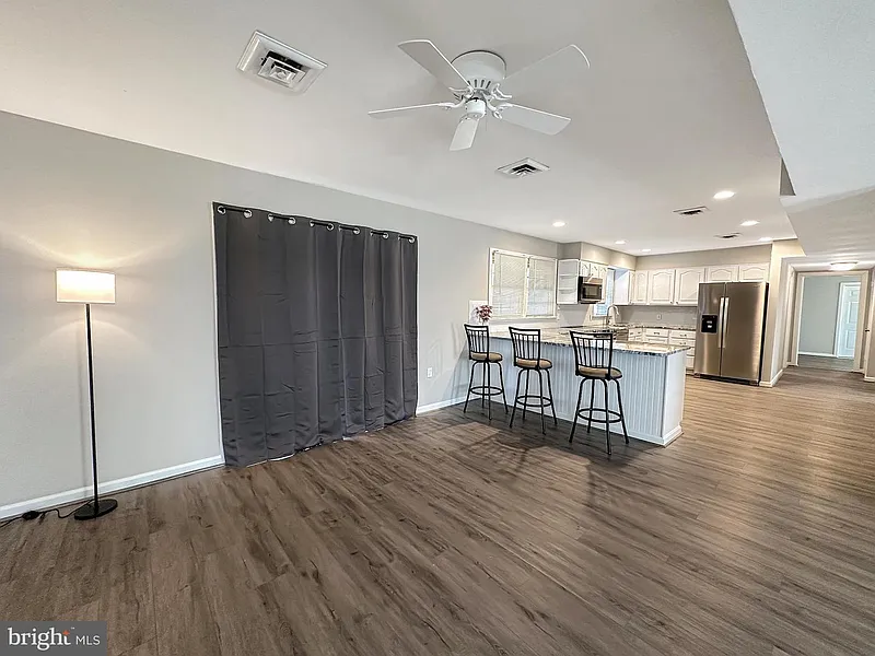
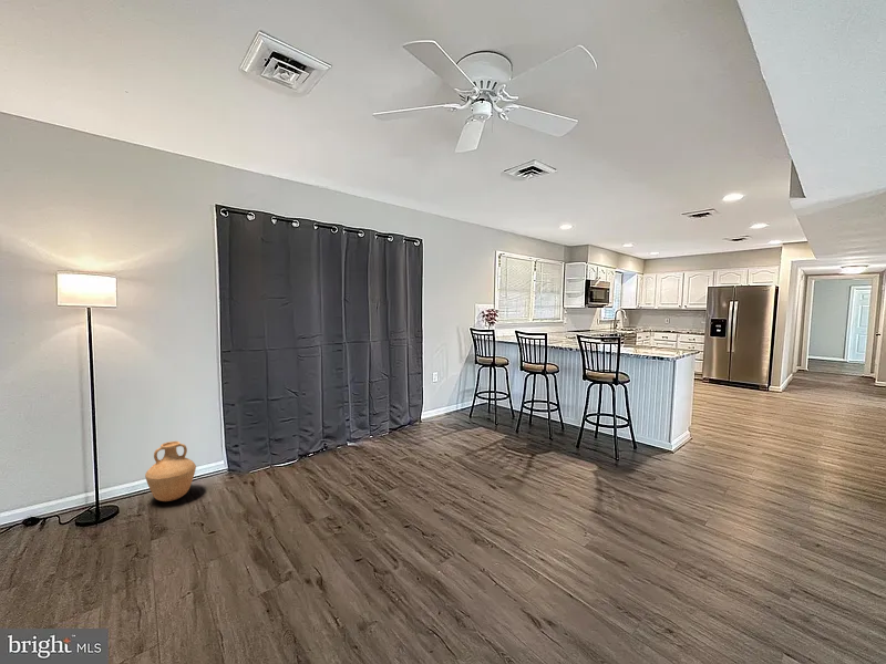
+ vase [144,440,197,502]
